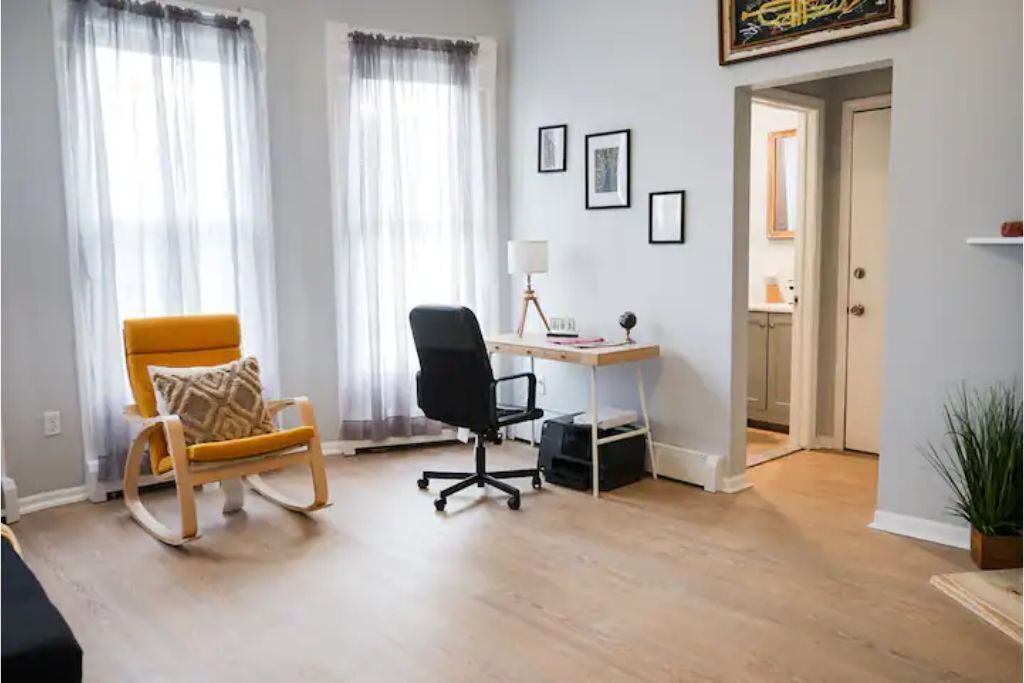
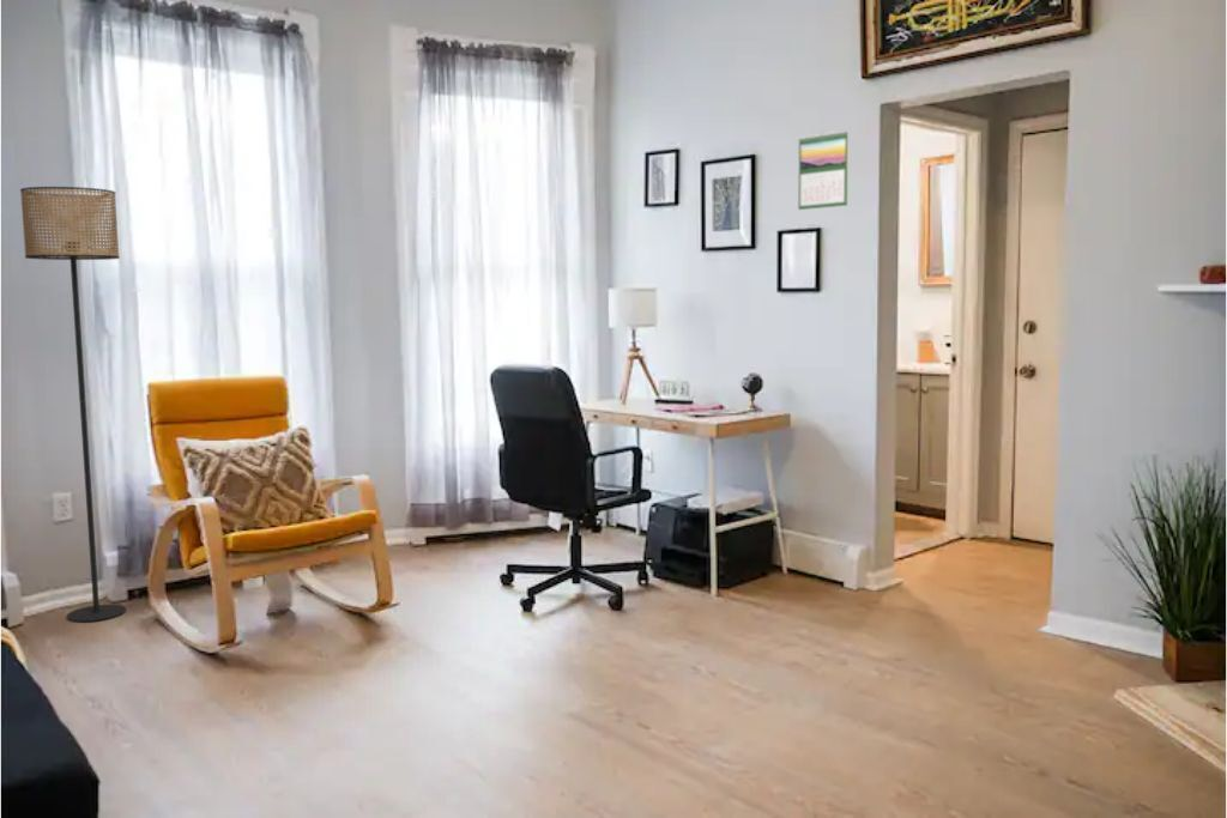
+ calendar [797,129,850,211]
+ floor lamp [19,186,127,623]
